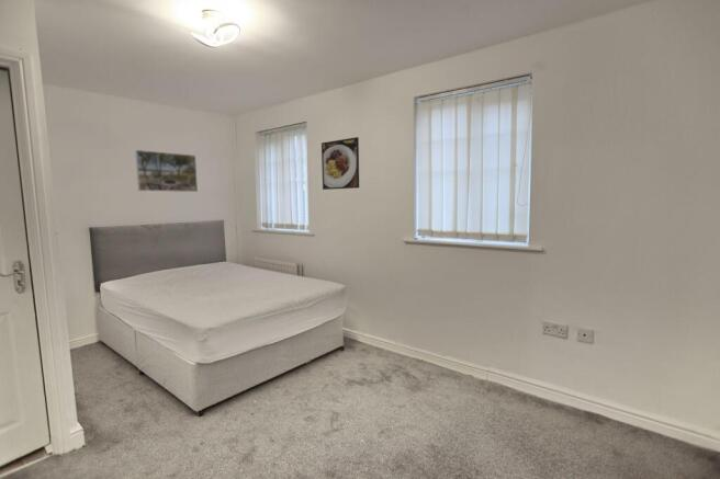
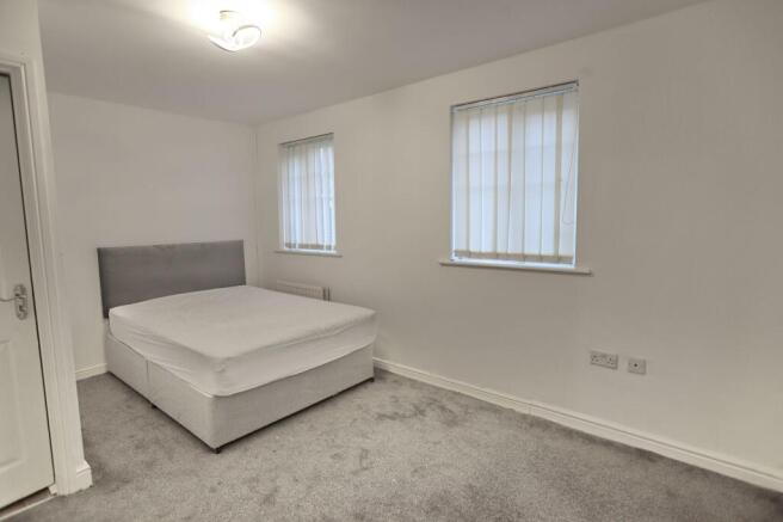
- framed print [320,136,360,191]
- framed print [134,149,199,193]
